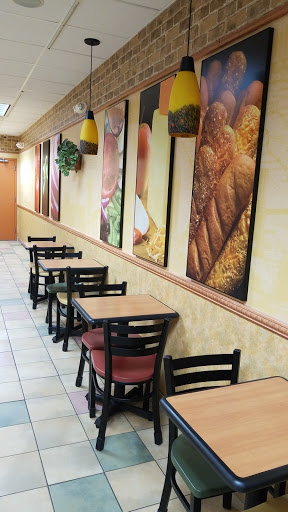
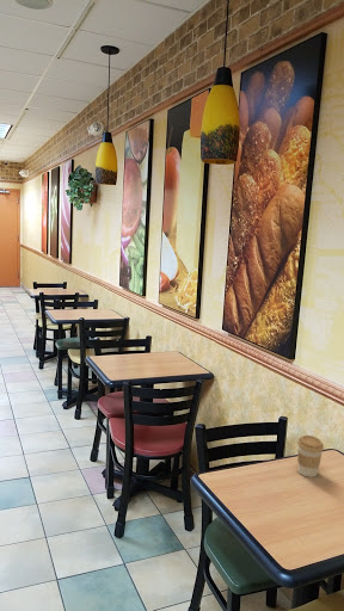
+ coffee cup [296,434,325,479]
